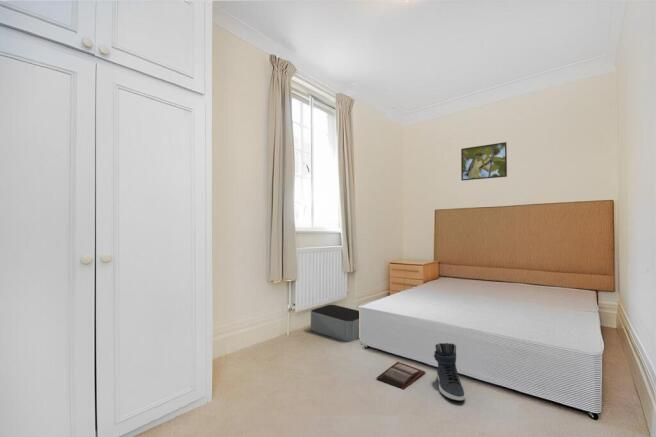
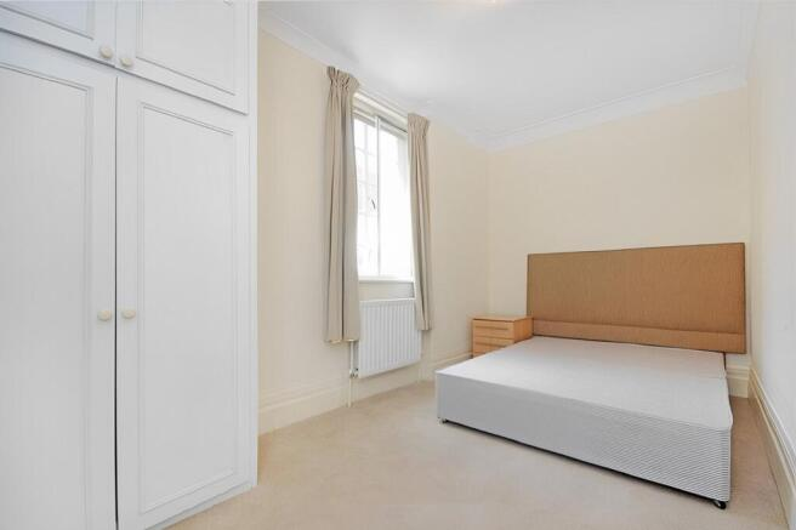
- book [376,361,426,390]
- storage bin [310,304,360,342]
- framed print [460,141,508,181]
- sneaker [433,342,466,402]
